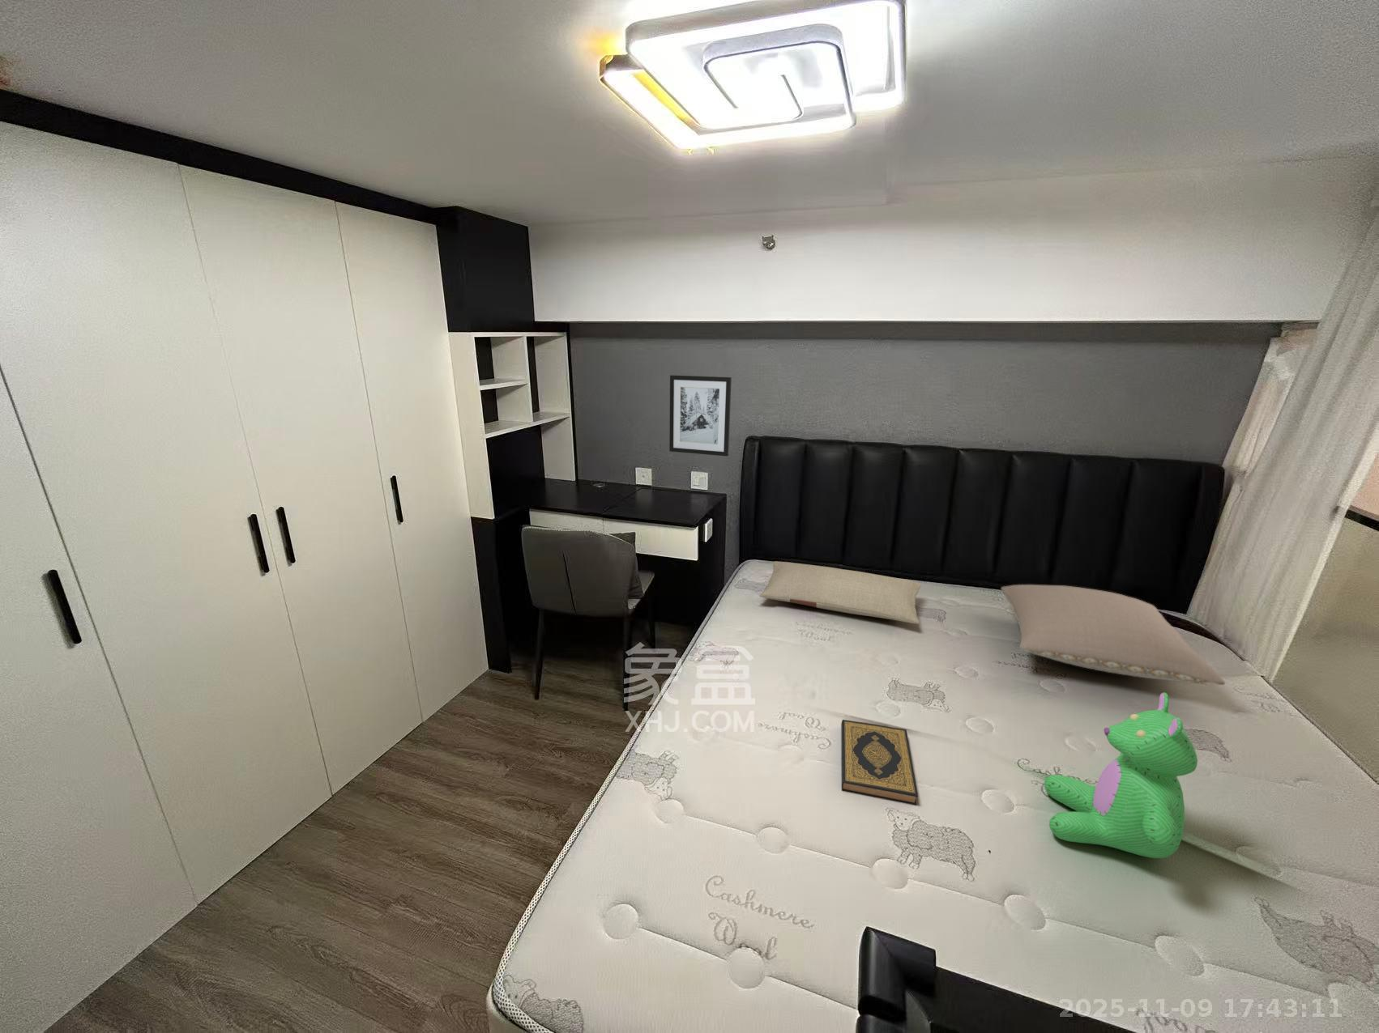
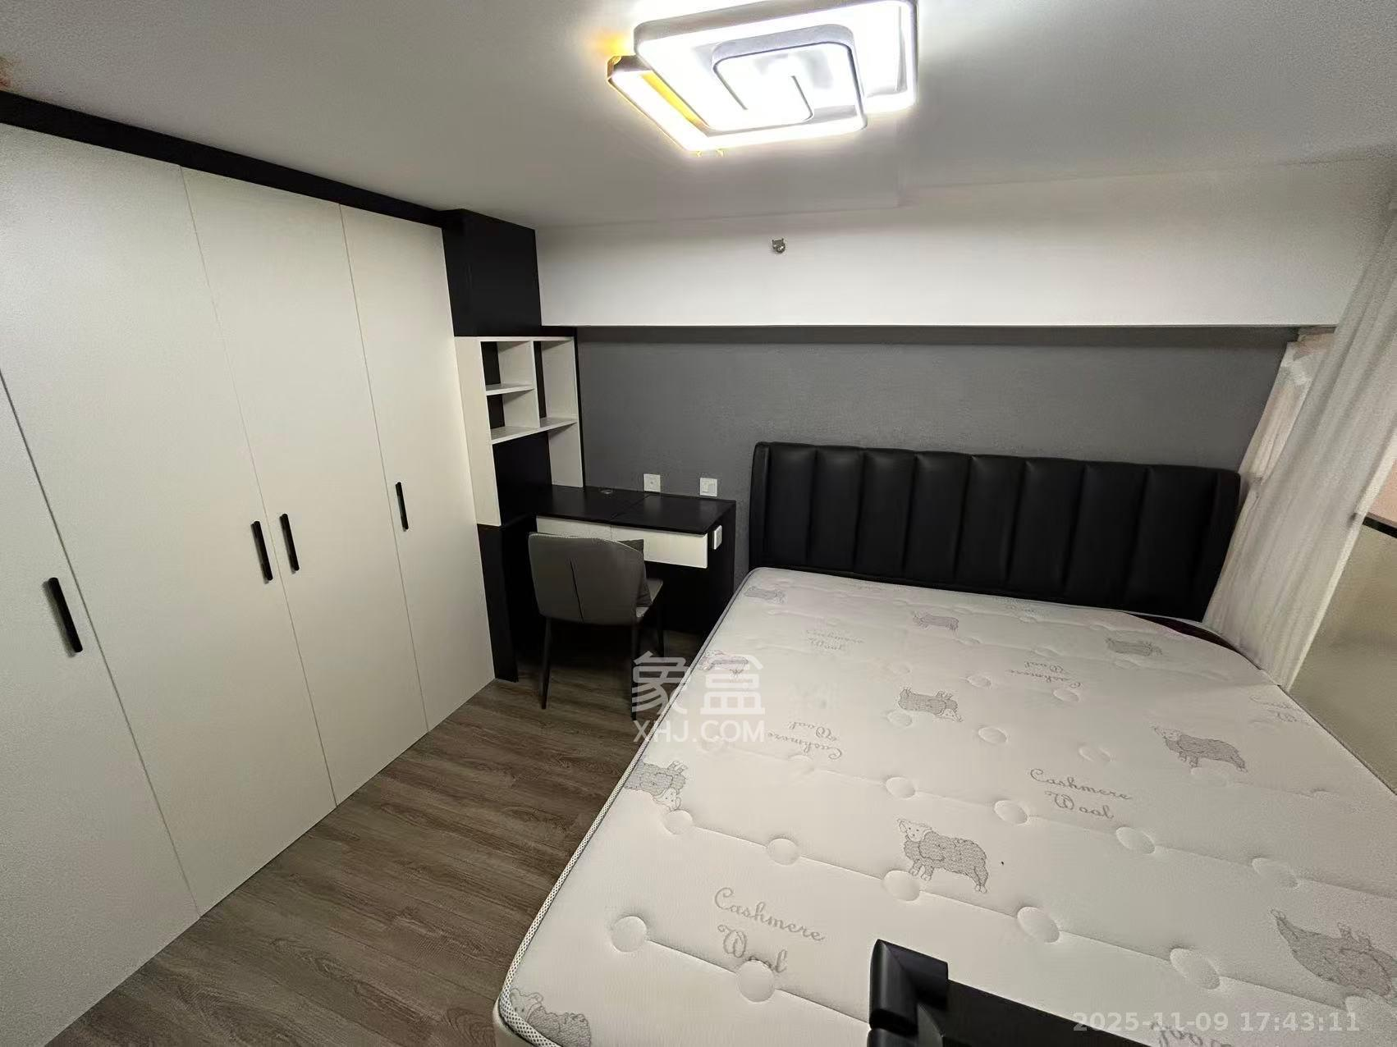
- hardback book [840,719,919,806]
- teddy bear [1043,691,1199,859]
- pillow [758,560,921,625]
- wall art [669,374,733,458]
- pillow [1000,584,1226,686]
